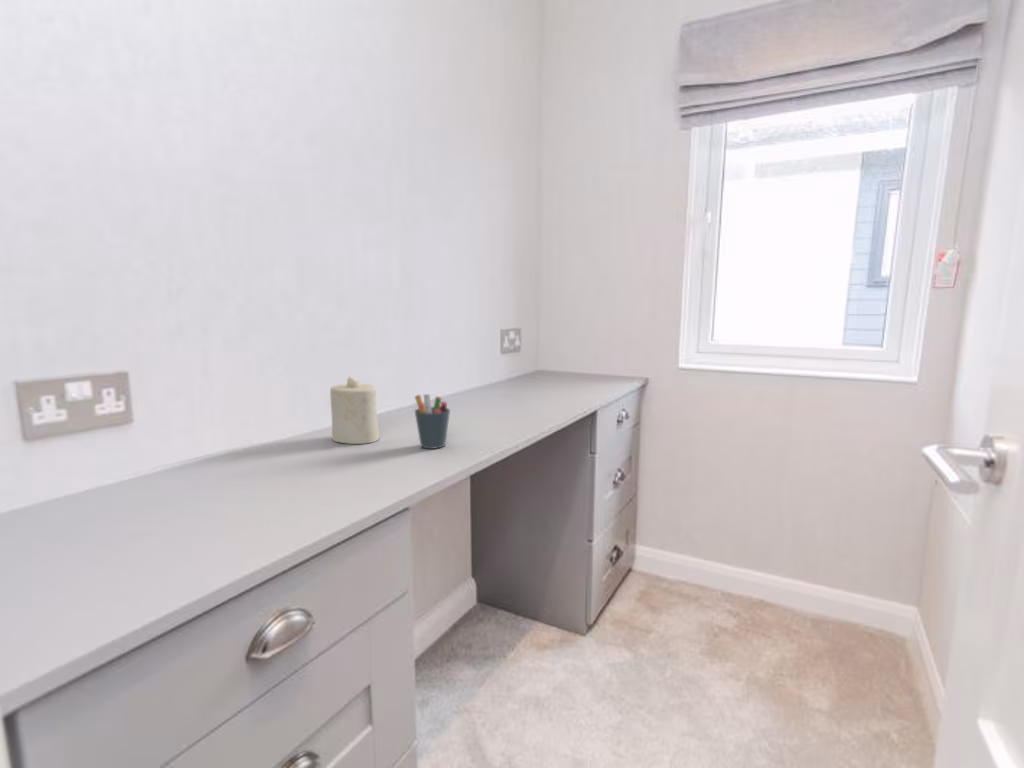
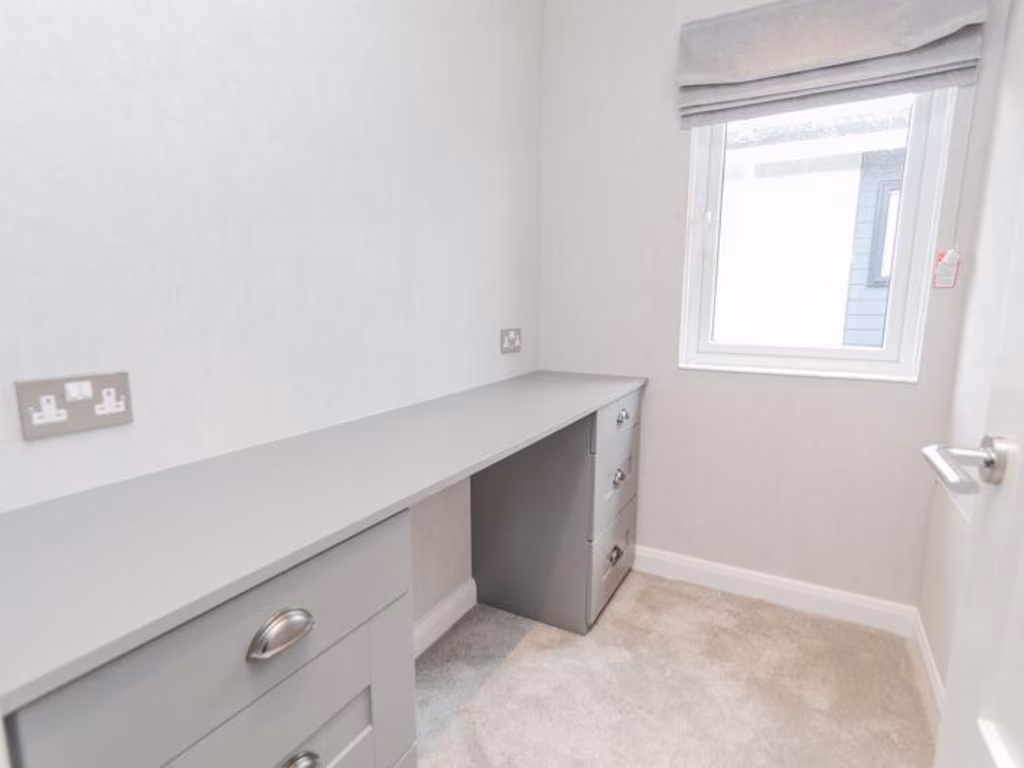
- pen holder [414,393,451,450]
- candle [329,375,380,445]
